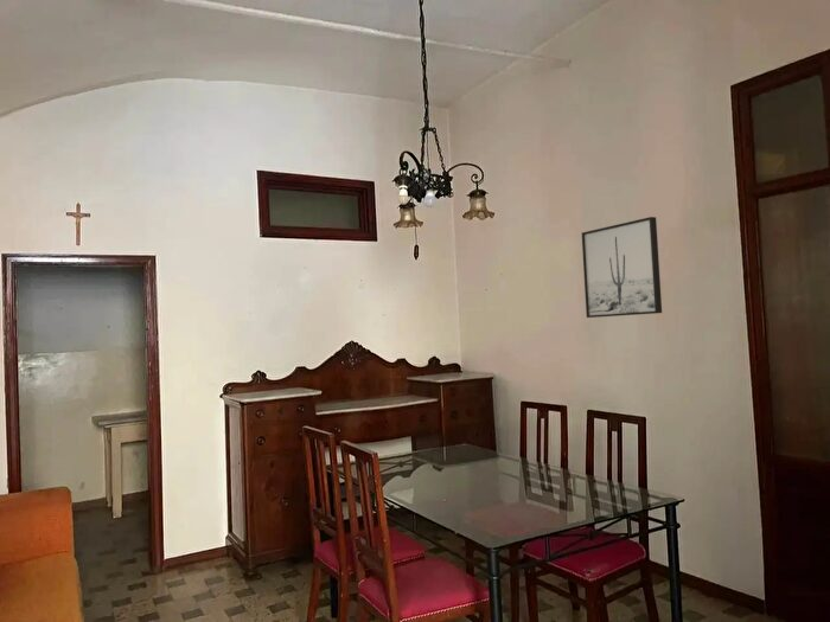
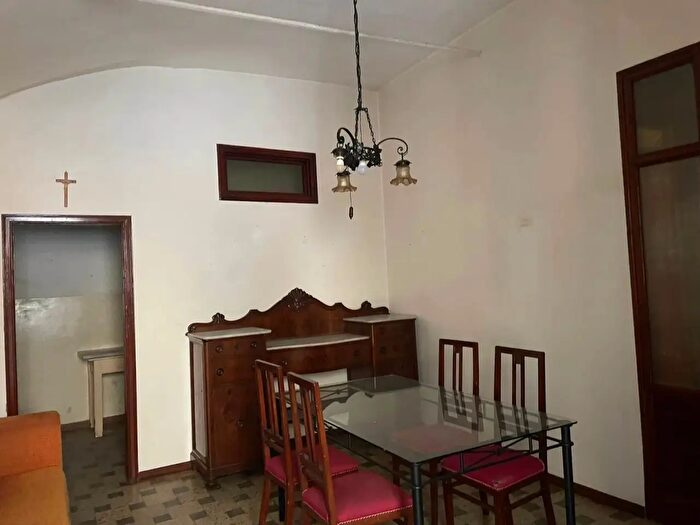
- wall art [581,216,663,319]
